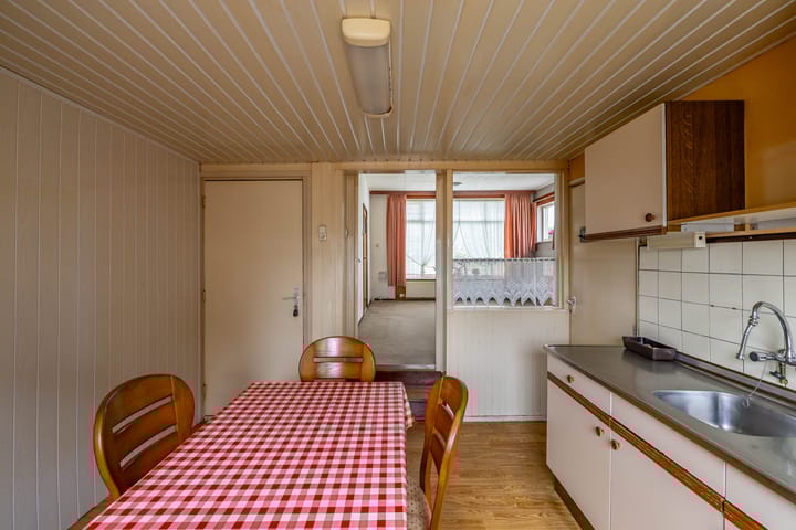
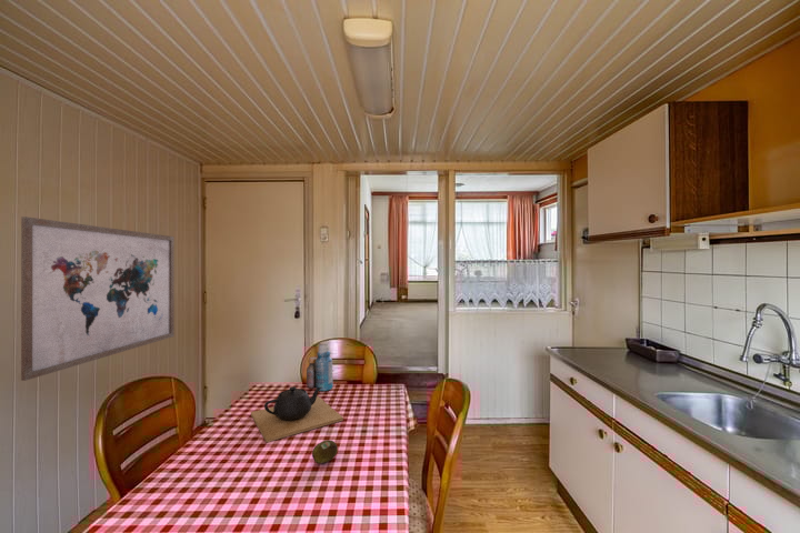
+ wall art [20,215,176,382]
+ bottle [306,340,334,392]
+ fruit [311,439,339,464]
+ teapot [250,385,344,443]
